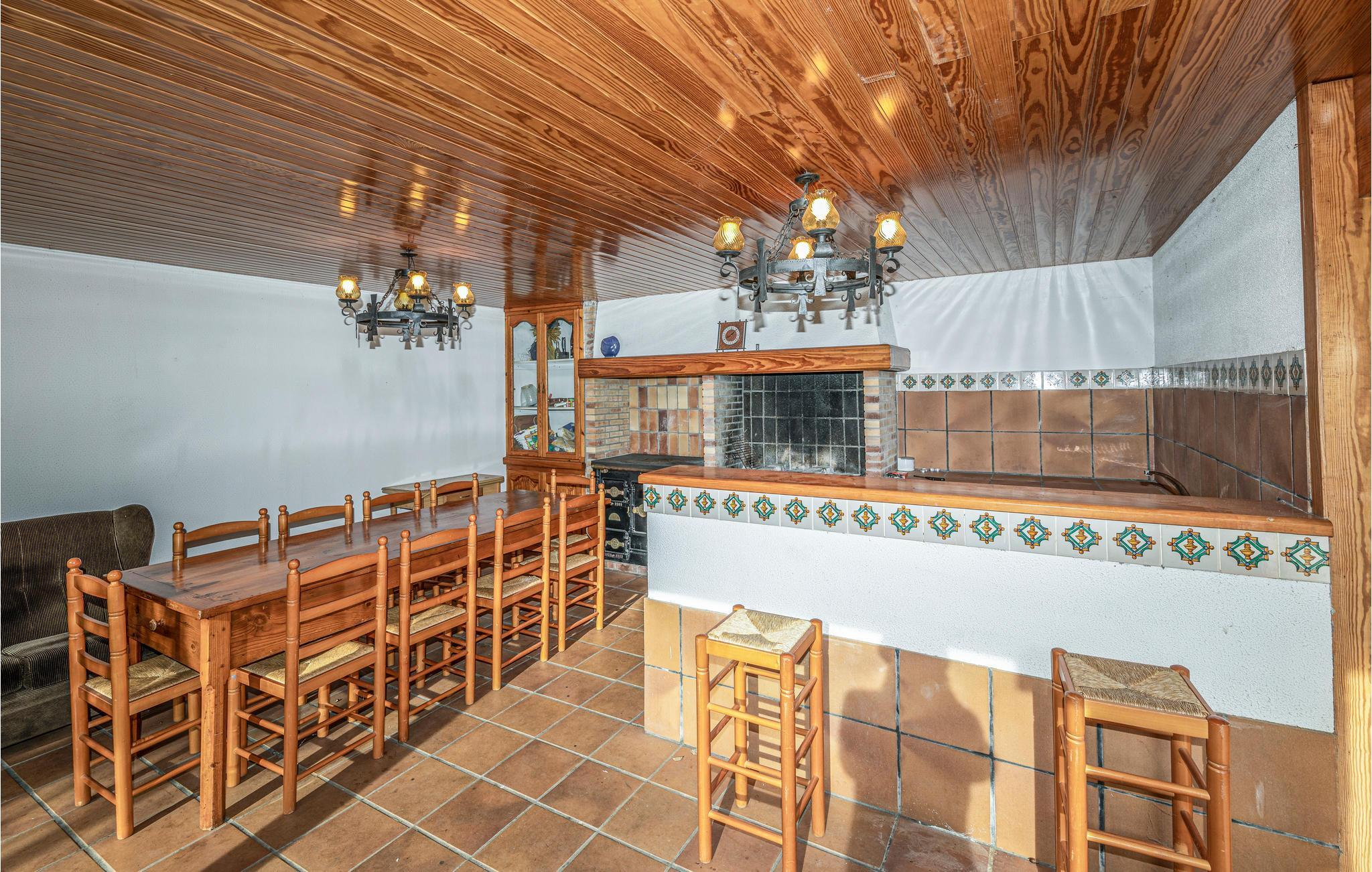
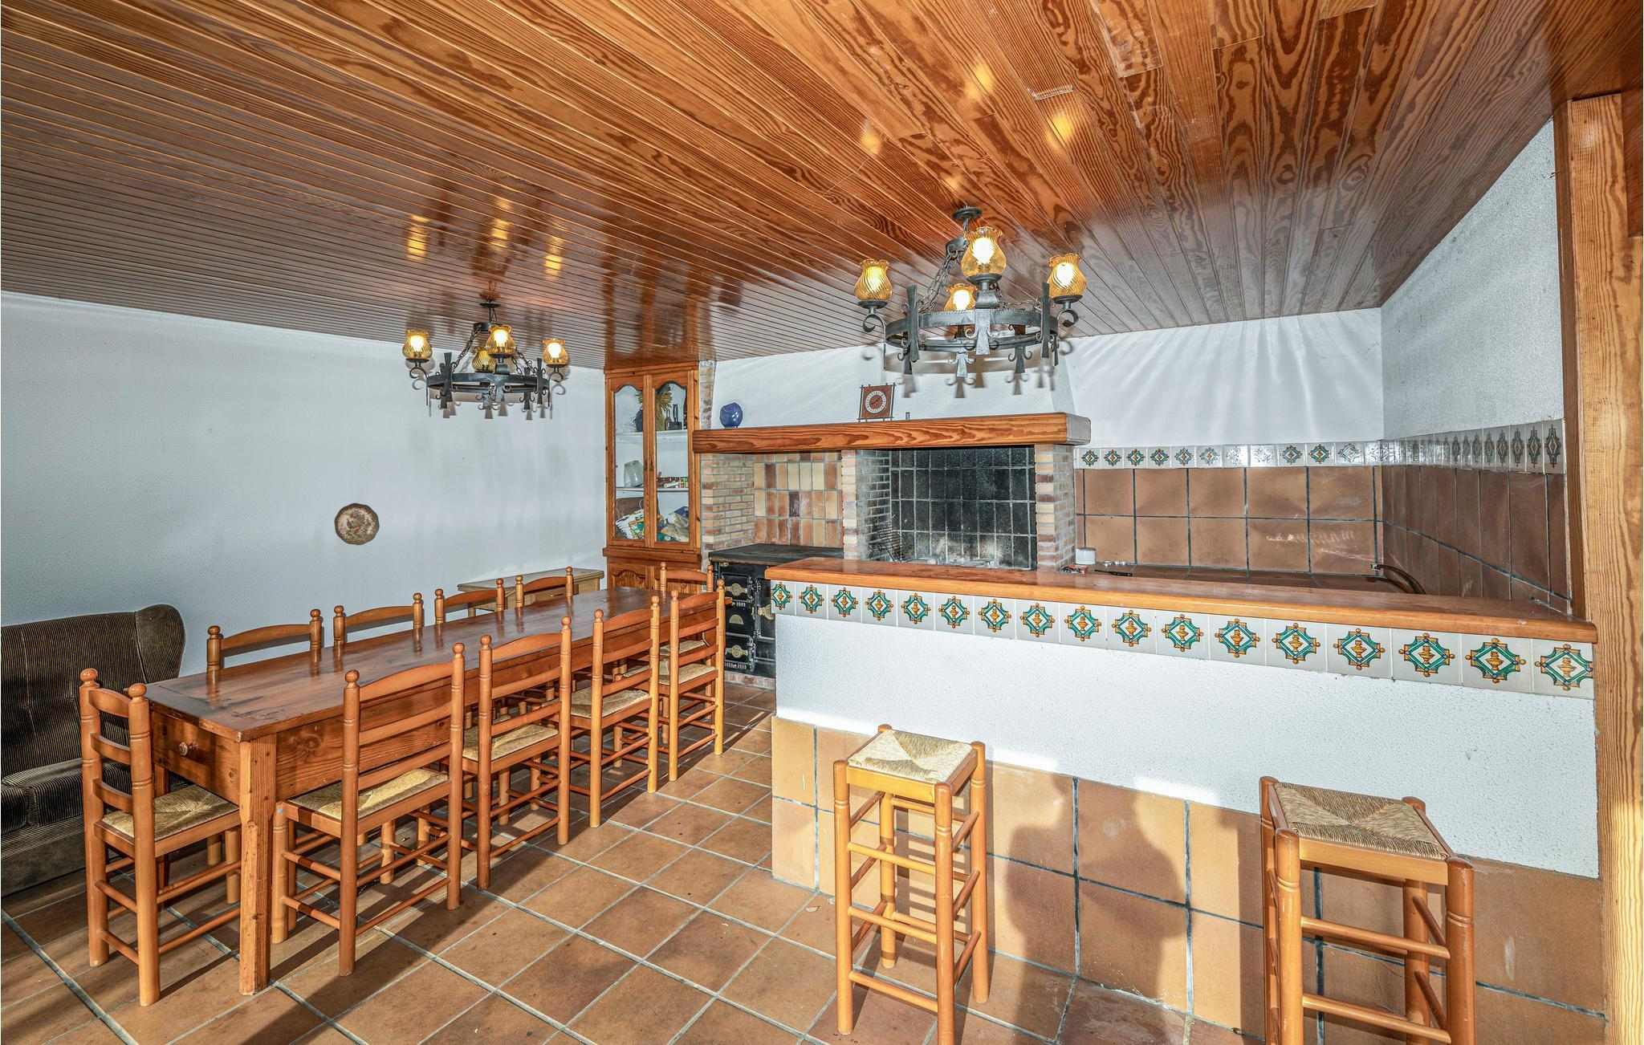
+ decorative plate [334,502,381,545]
